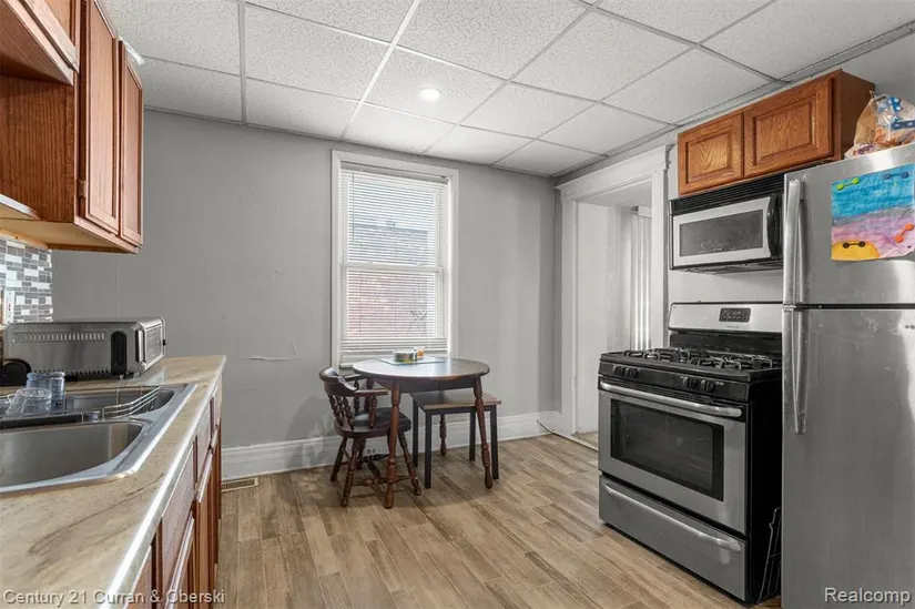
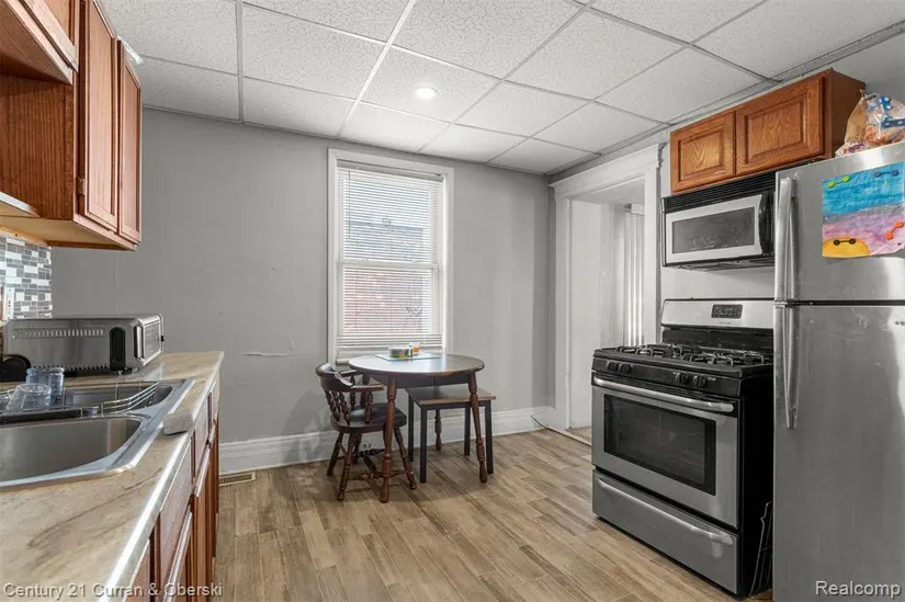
+ soap bar [161,408,195,435]
